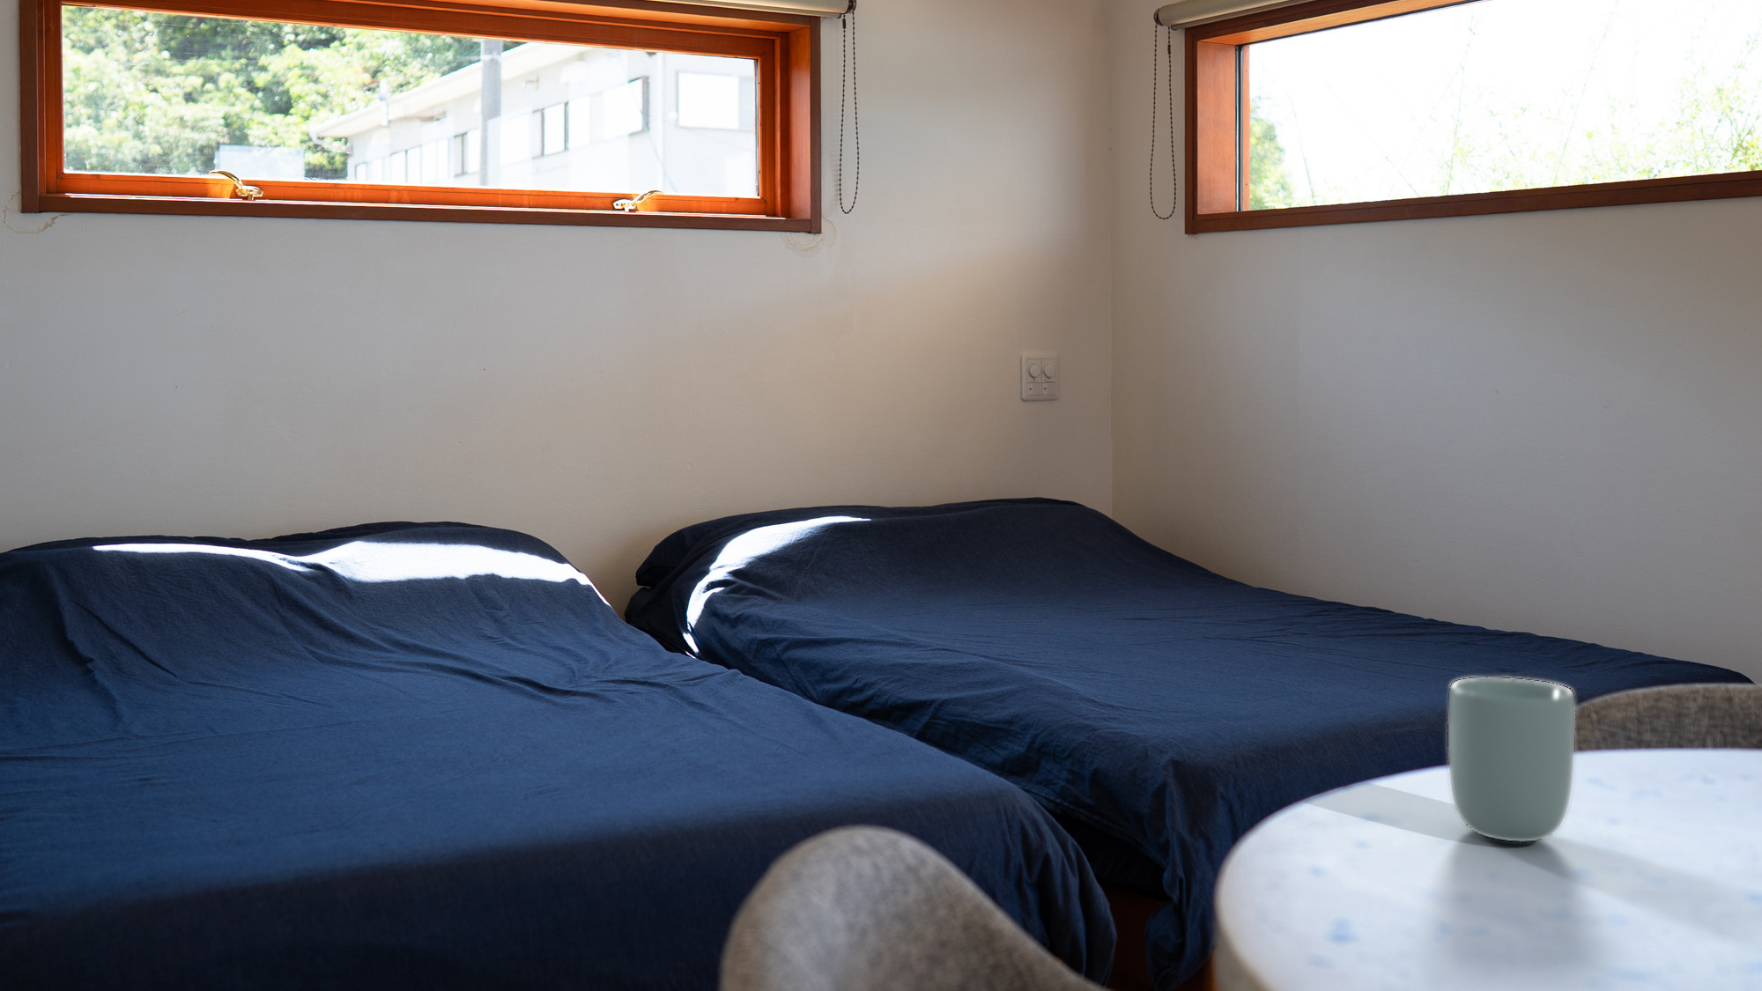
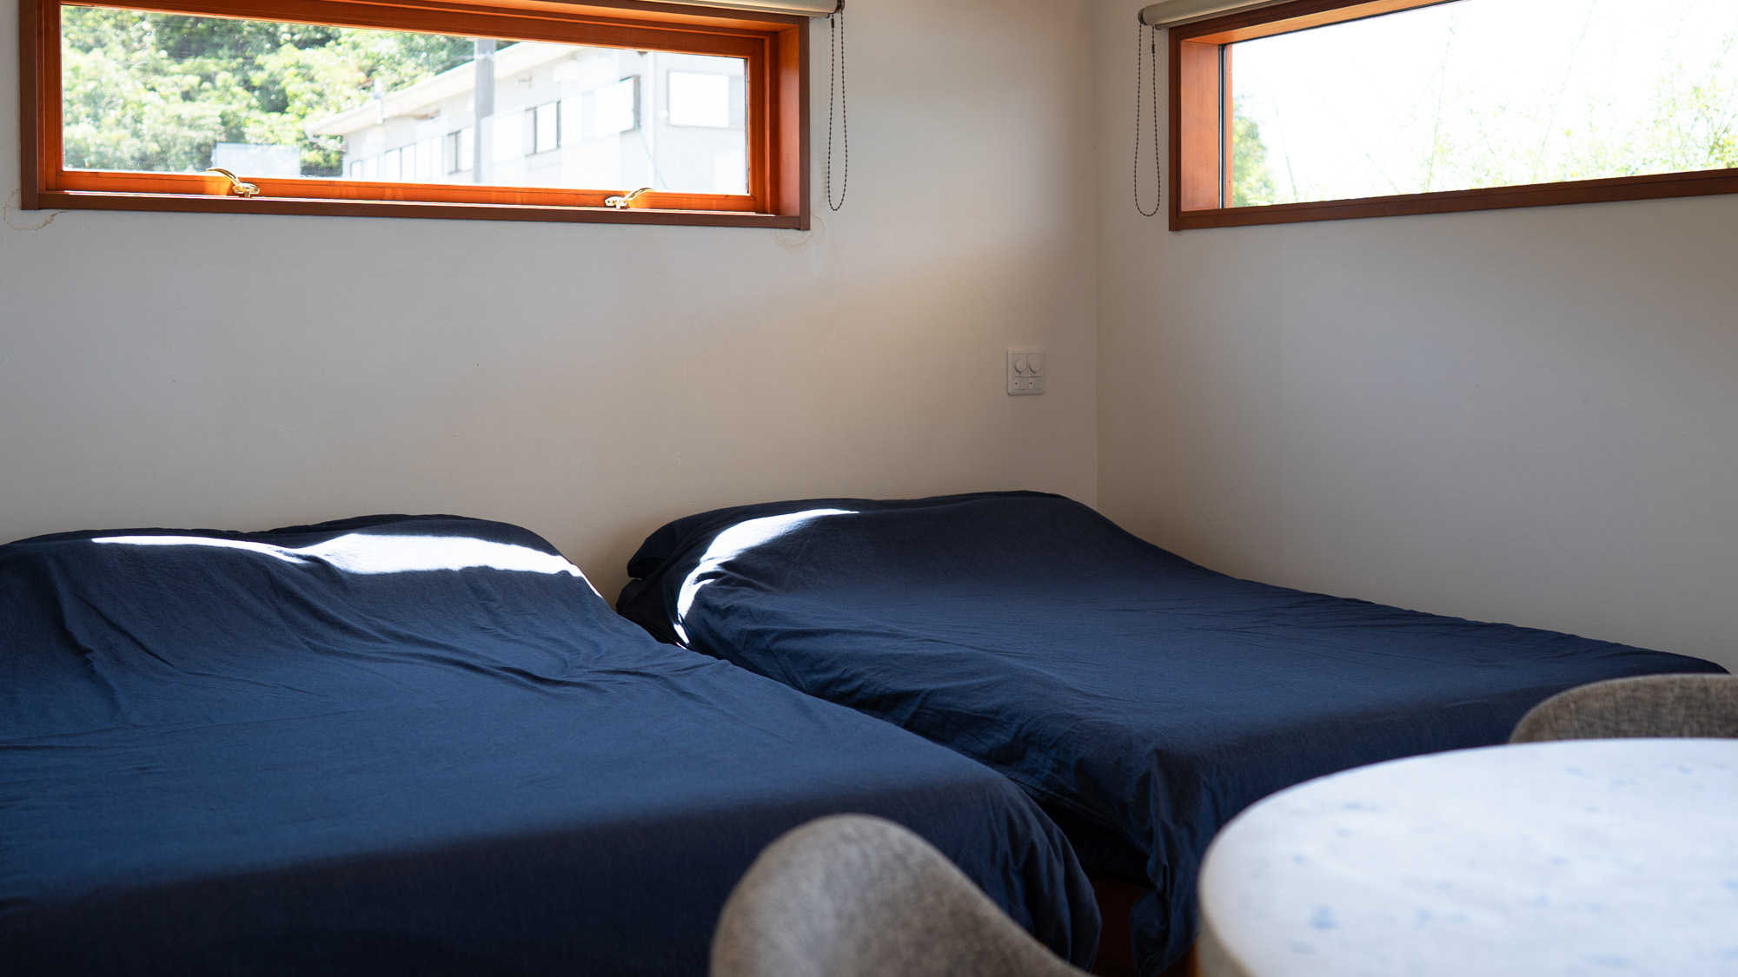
- cup [1447,678,1576,843]
